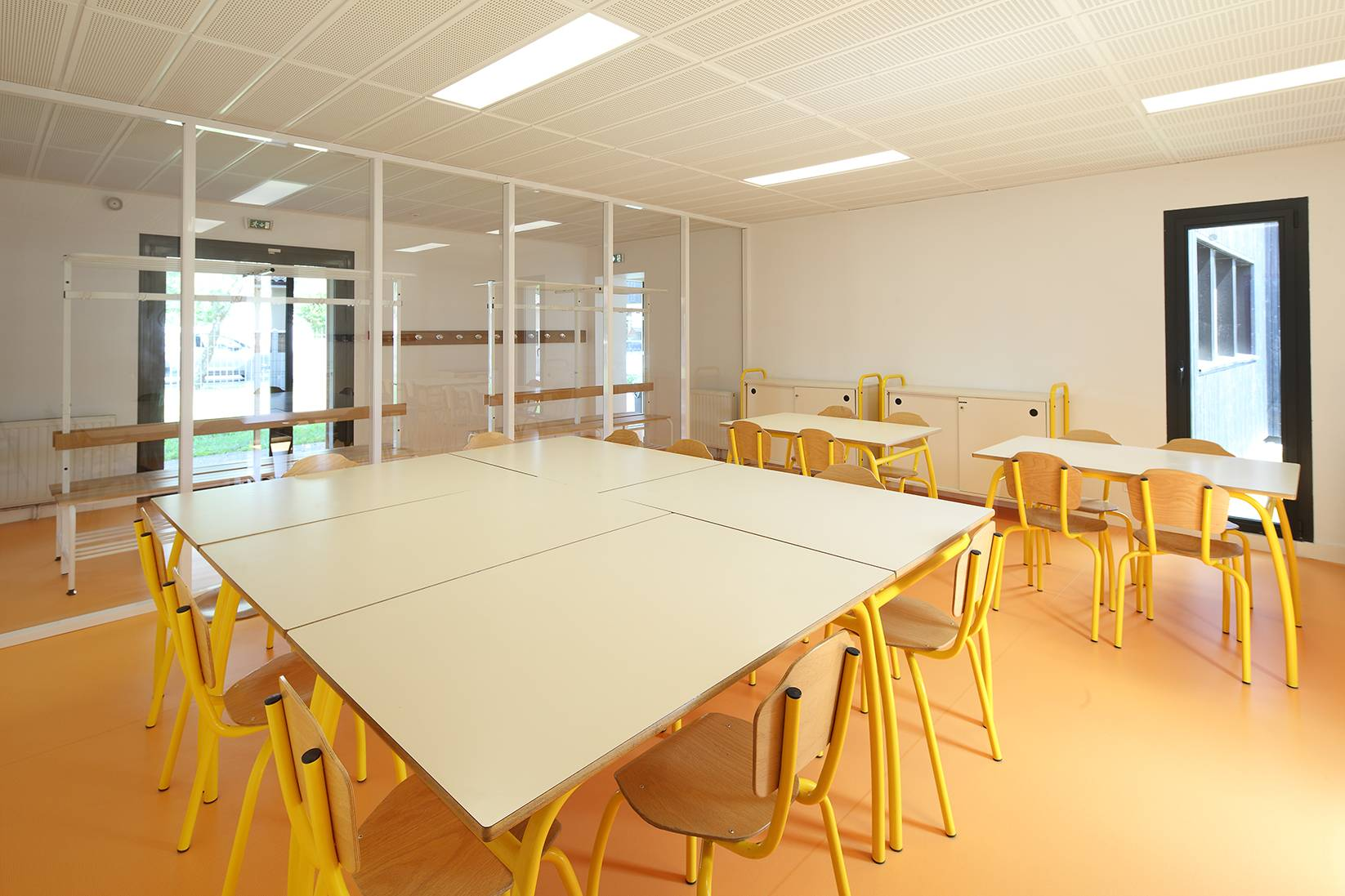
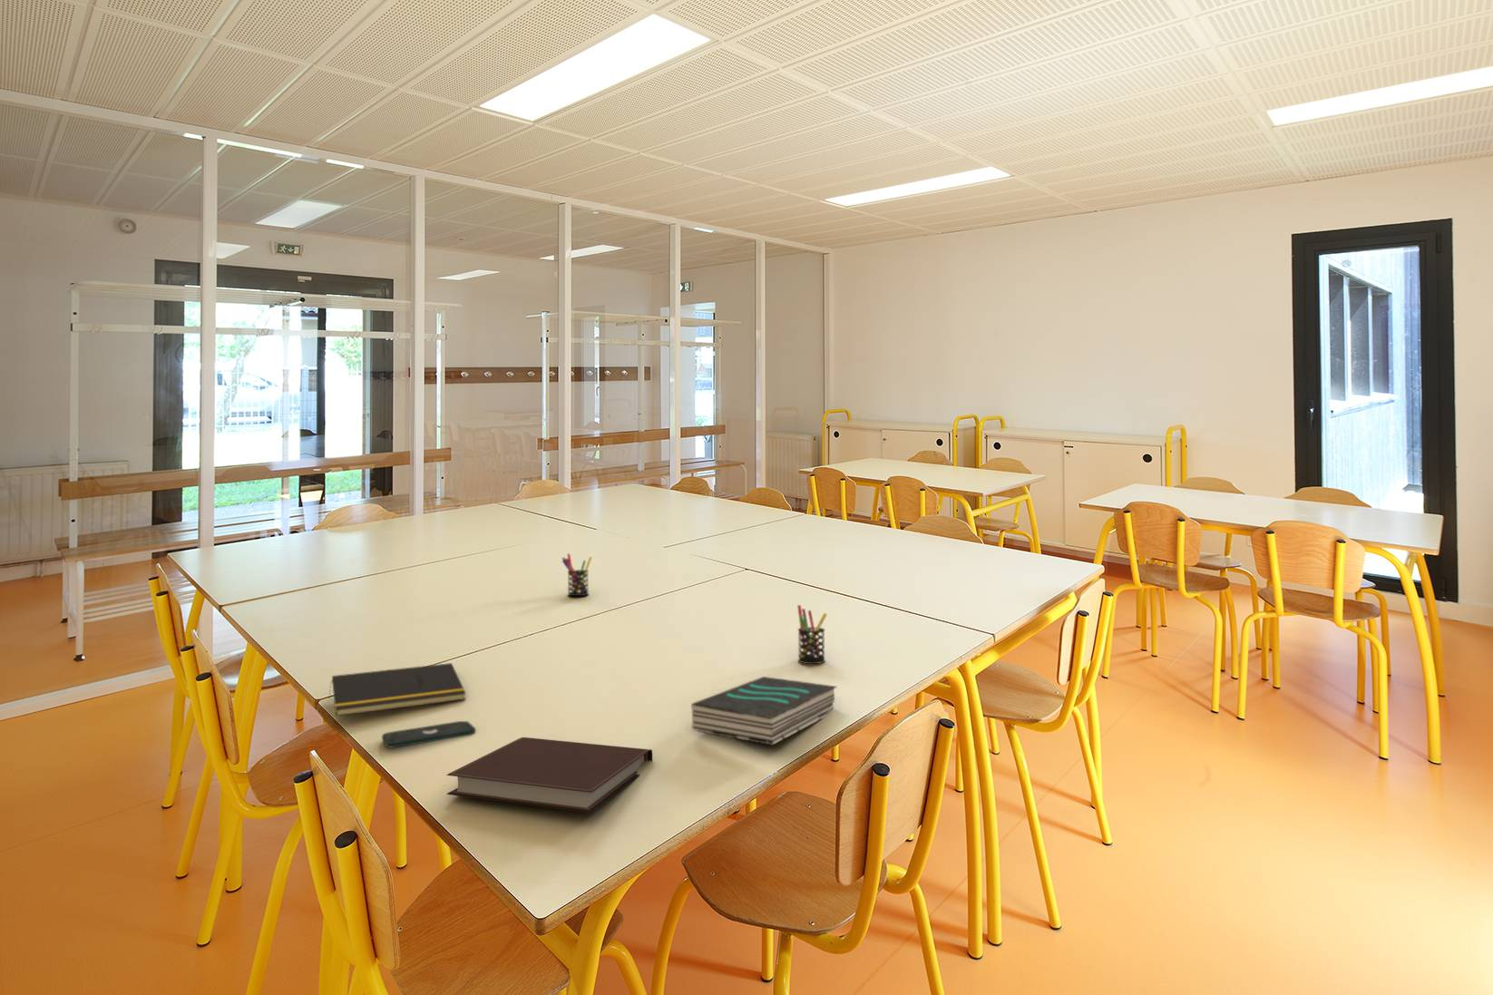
+ pen holder [796,604,828,665]
+ smartphone [381,721,476,750]
+ notebook [446,736,653,814]
+ pen holder [561,552,593,596]
+ book [692,675,837,746]
+ notepad [327,662,467,717]
